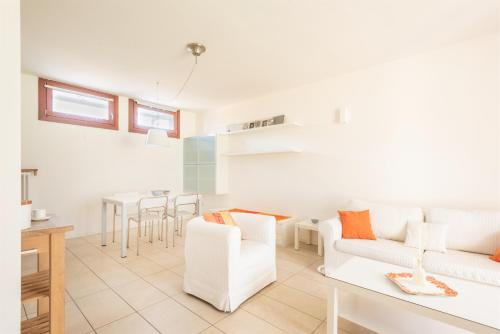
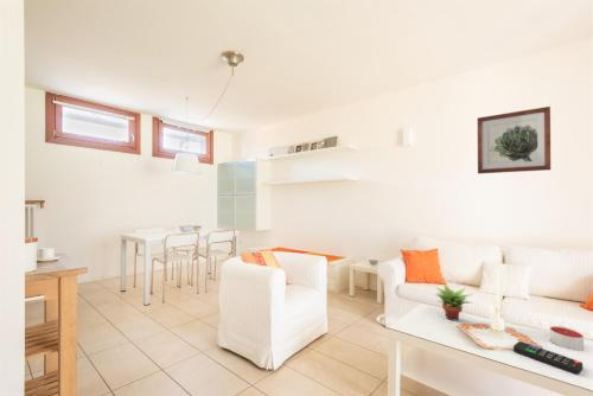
+ succulent plant [435,282,473,321]
+ candle [549,325,585,351]
+ remote control [512,340,584,376]
+ wall art [477,106,551,174]
